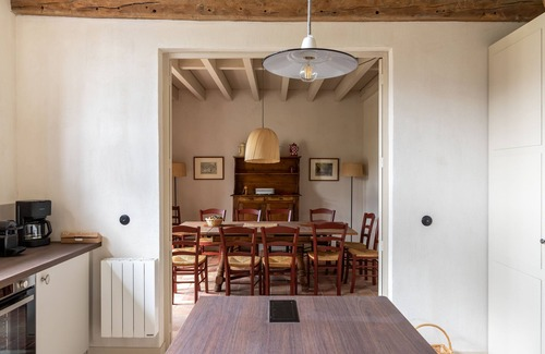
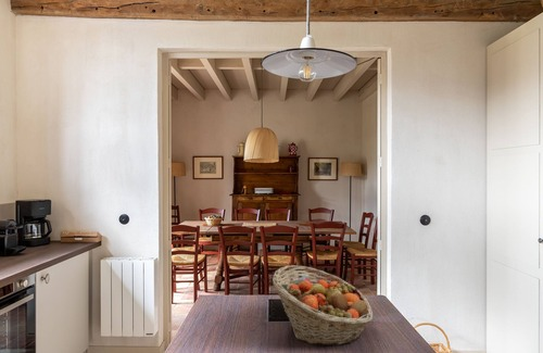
+ fruit basket [272,264,374,346]
